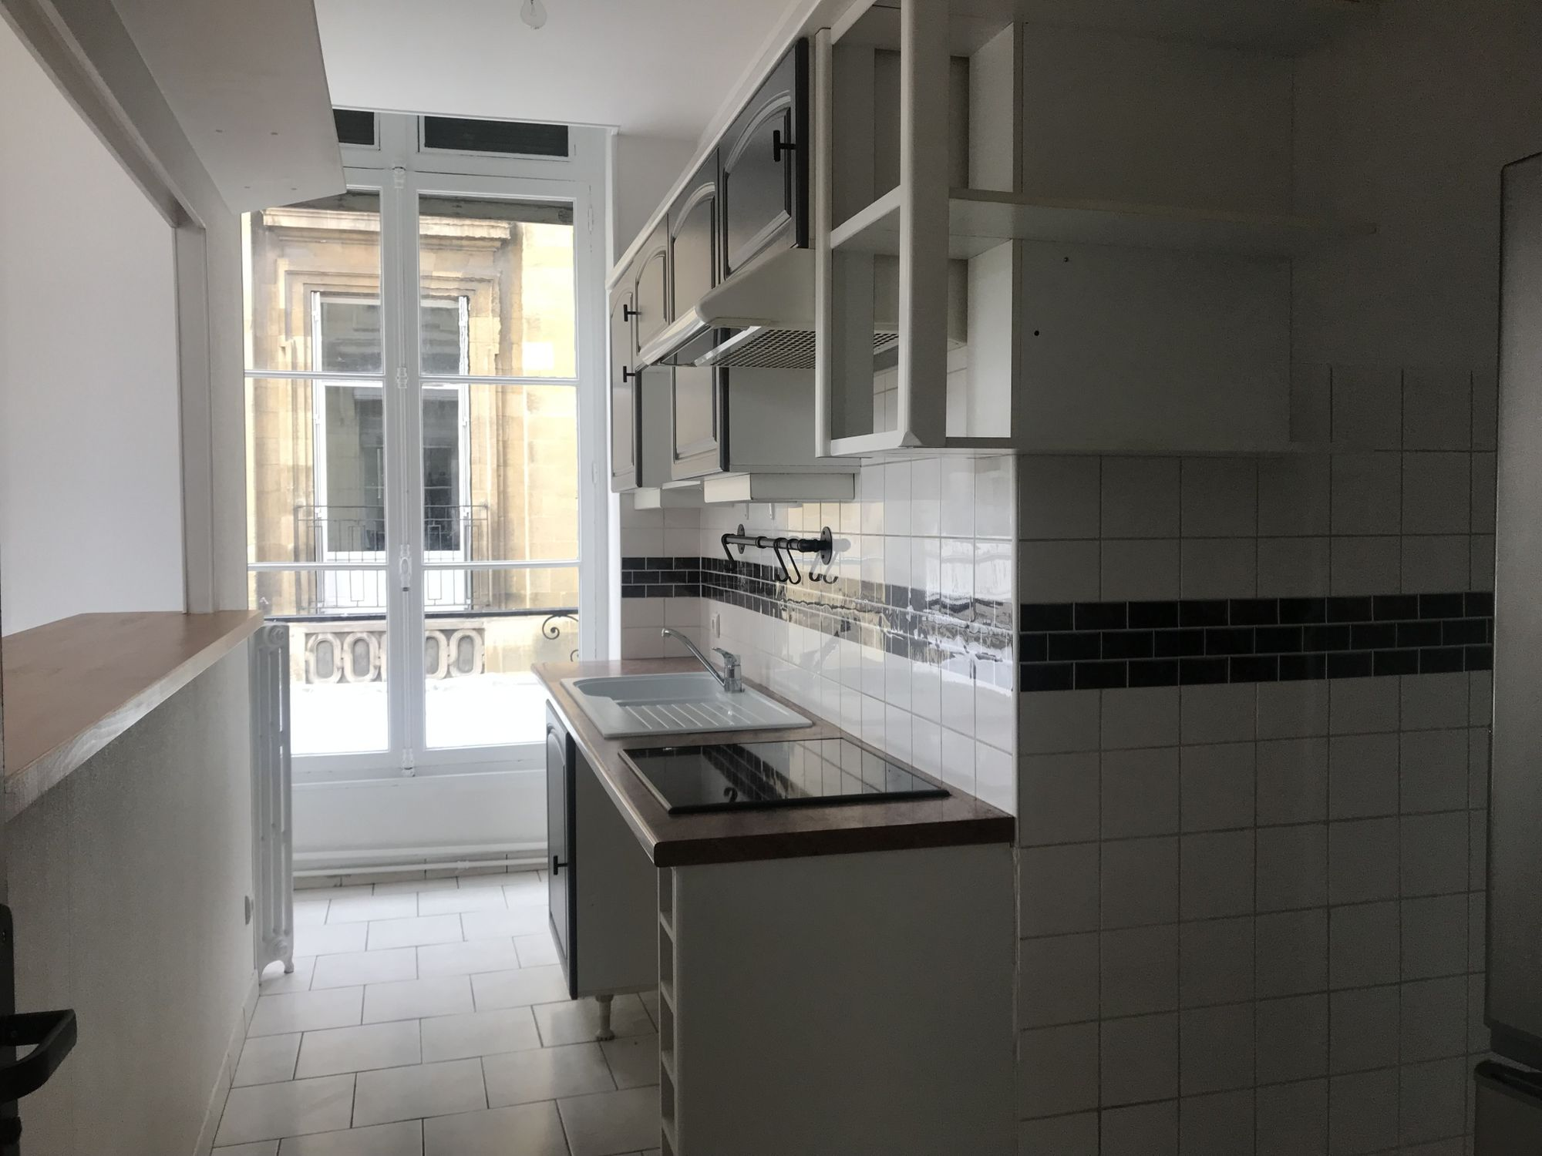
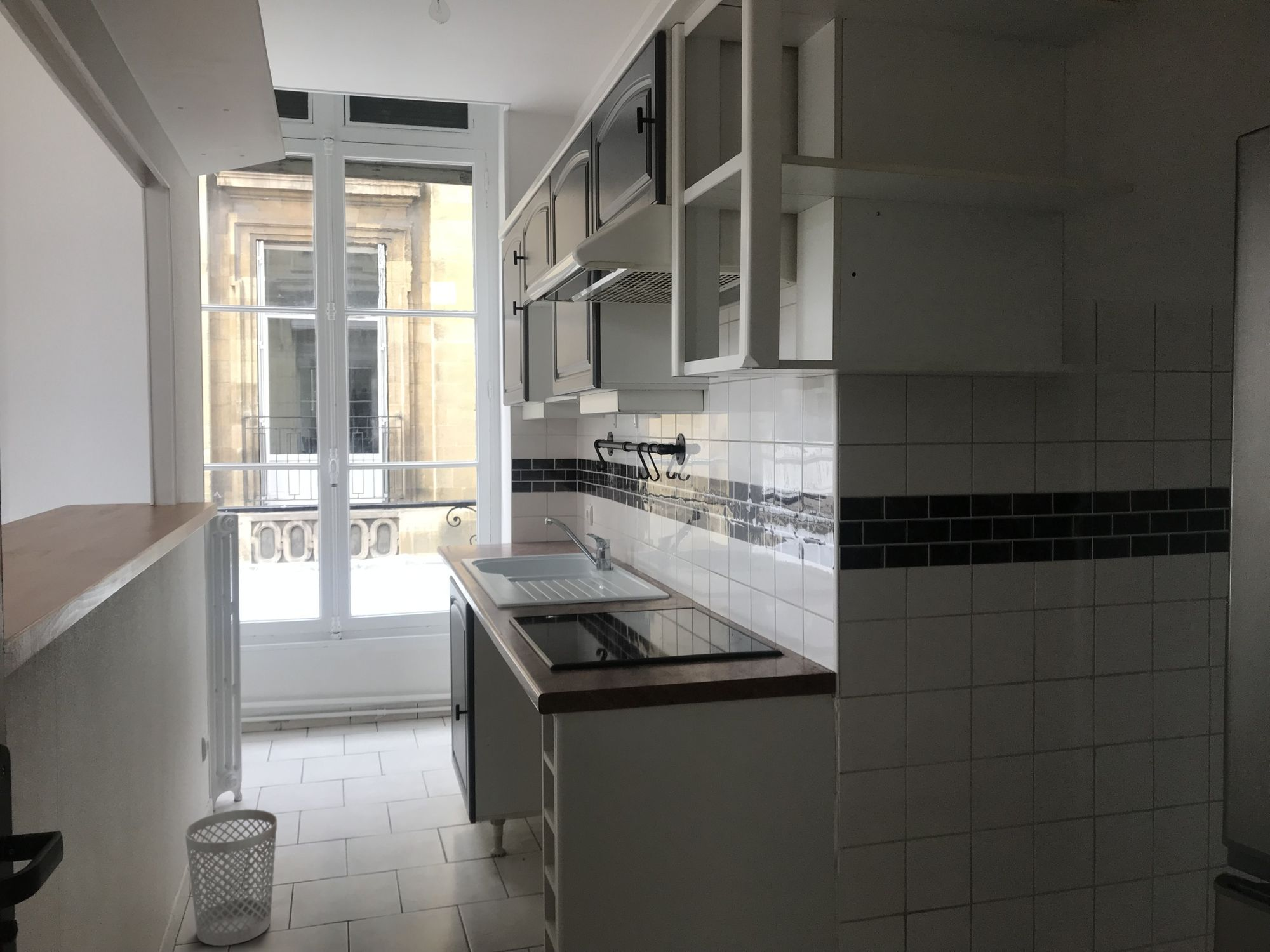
+ wastebasket [185,809,277,946]
